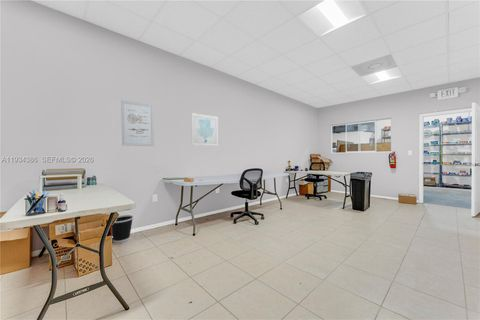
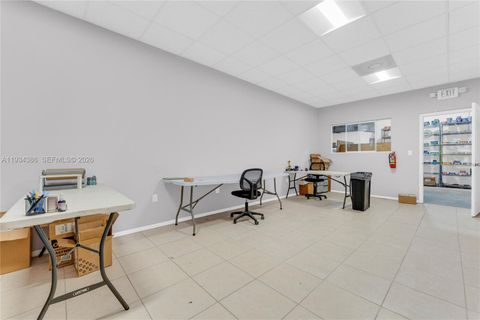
- wastebasket [111,214,134,244]
- wall art [120,99,155,147]
- wall art [190,112,219,147]
